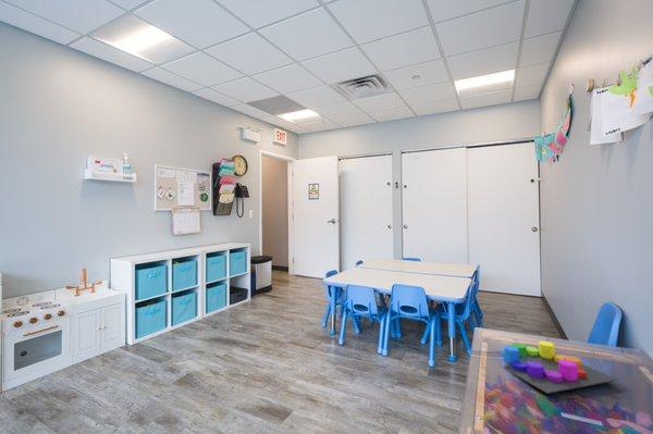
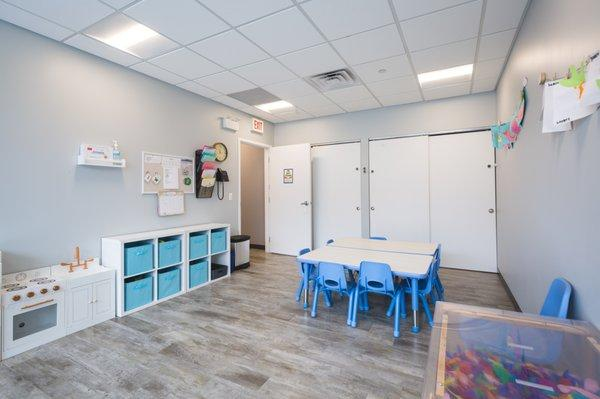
- stacking toy [502,340,619,395]
